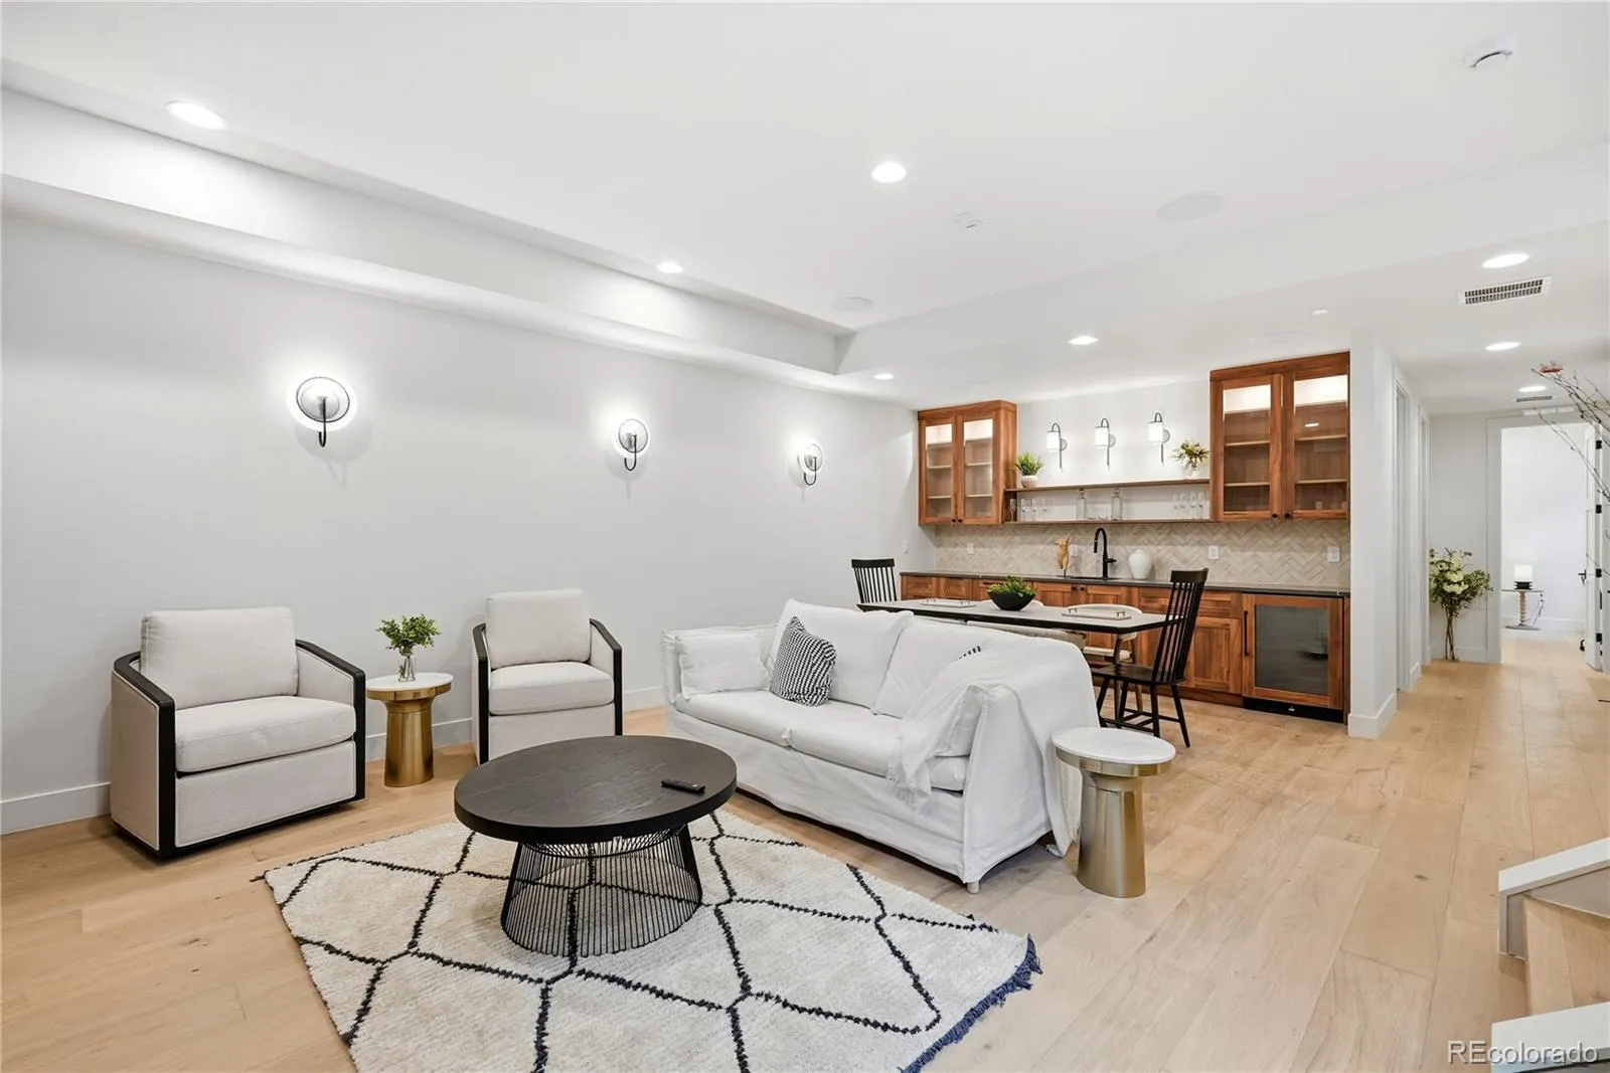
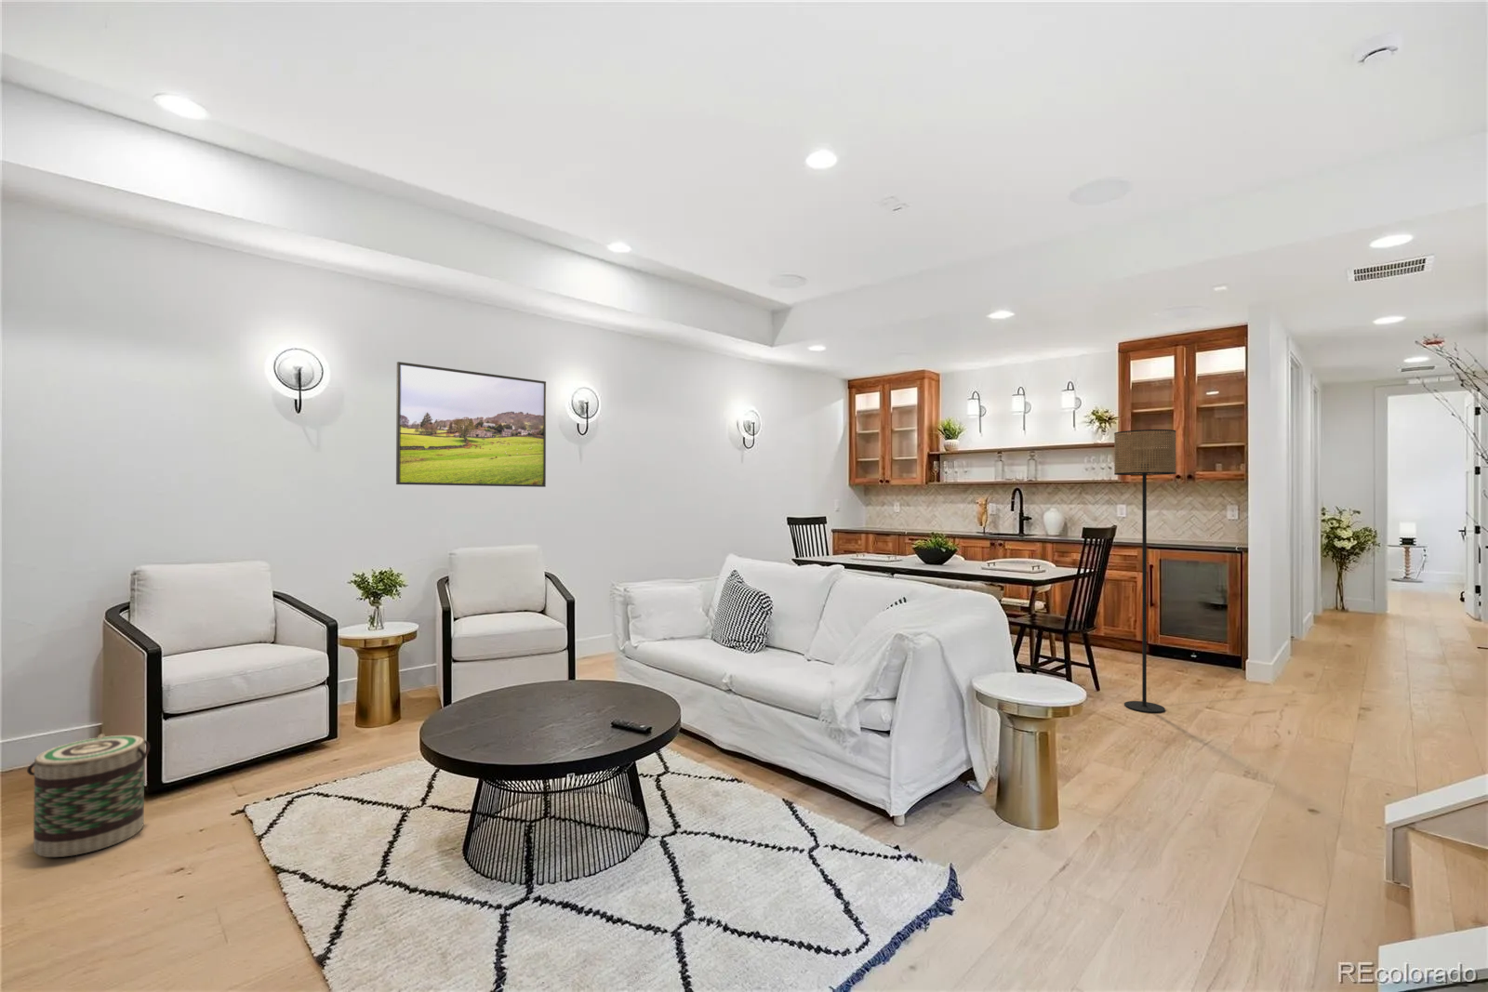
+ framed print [395,361,547,488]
+ floor lamp [1113,428,1177,713]
+ basket [27,733,151,858]
